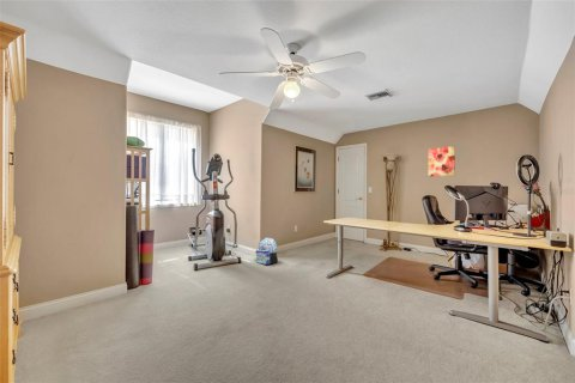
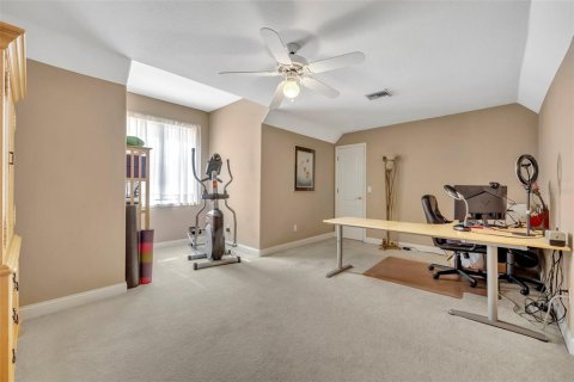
- backpack [254,237,279,266]
- wall art [428,145,456,178]
